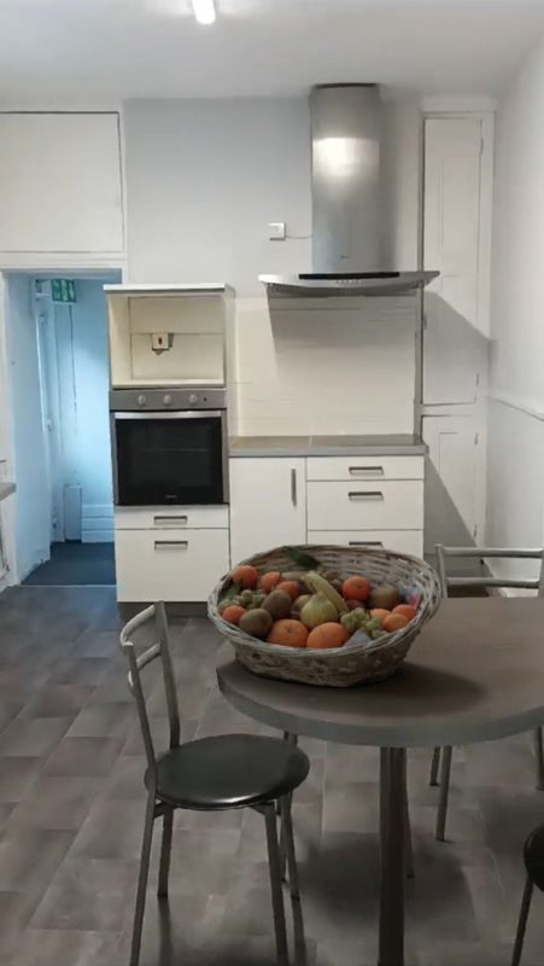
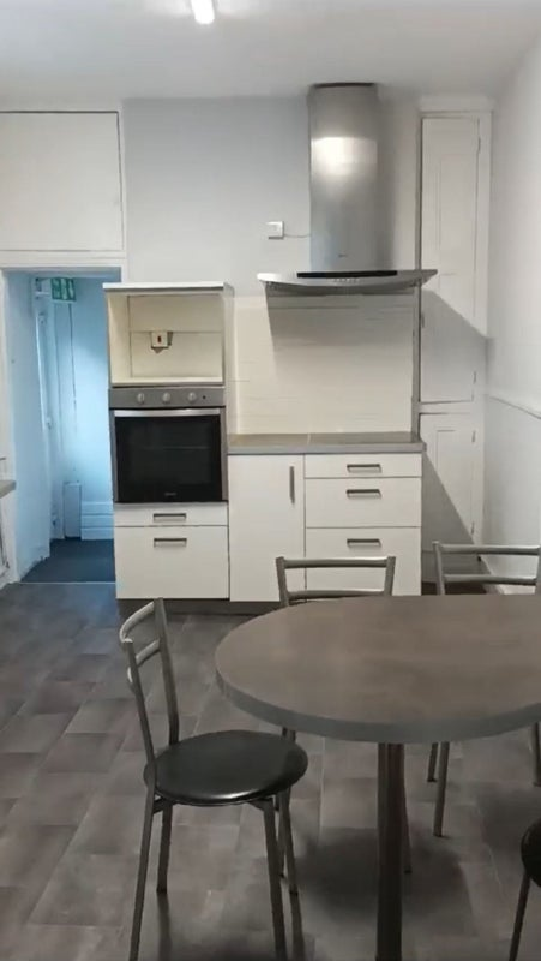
- fruit basket [206,542,443,688]
